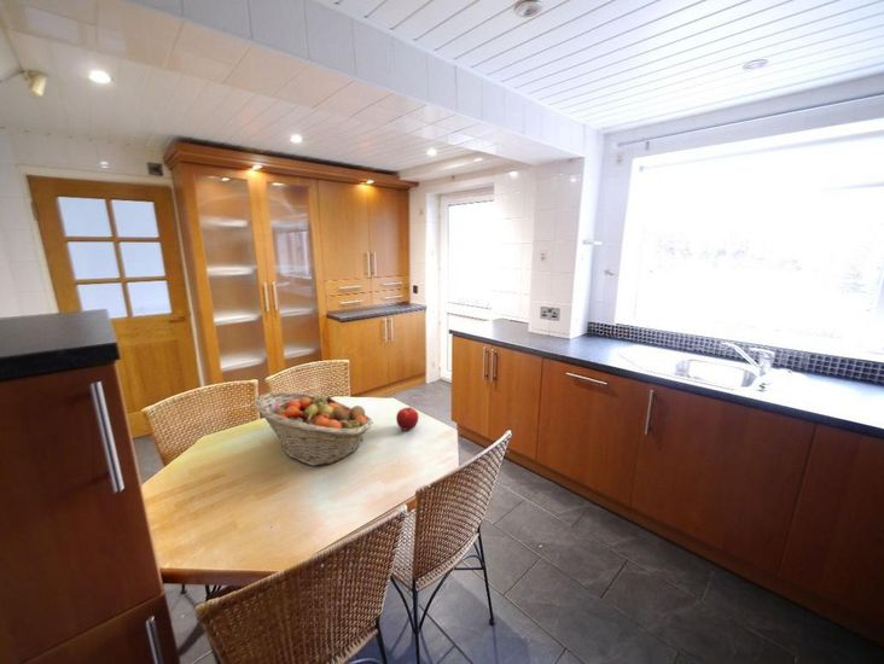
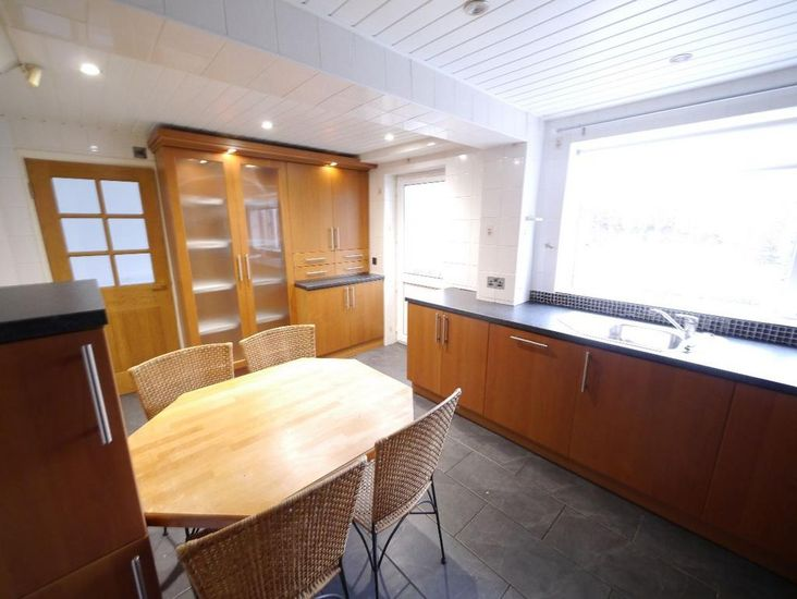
- fruit basket [254,390,374,467]
- fruit [395,406,419,431]
